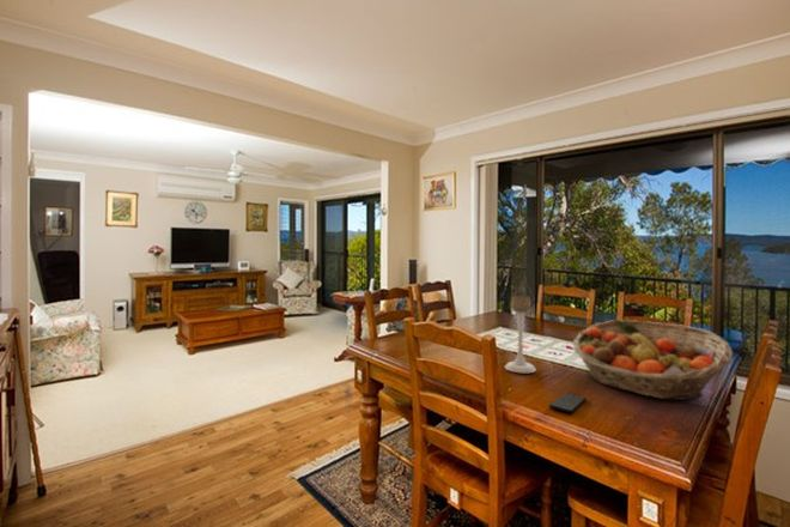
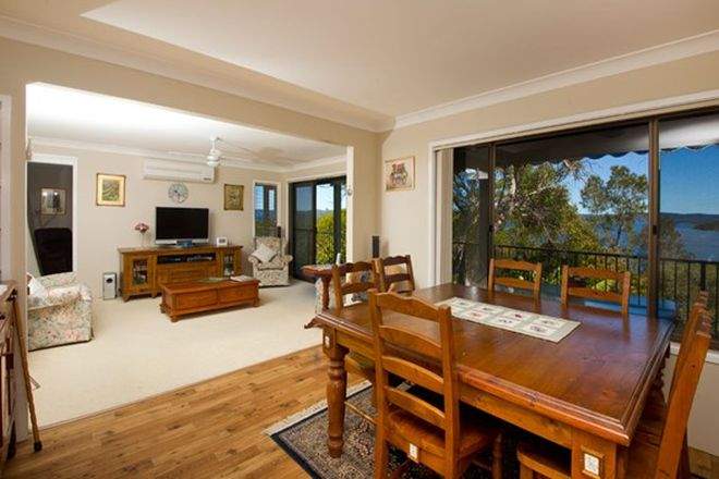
- candle holder [504,295,537,374]
- smartphone [548,392,587,414]
- fruit basket [571,319,734,401]
